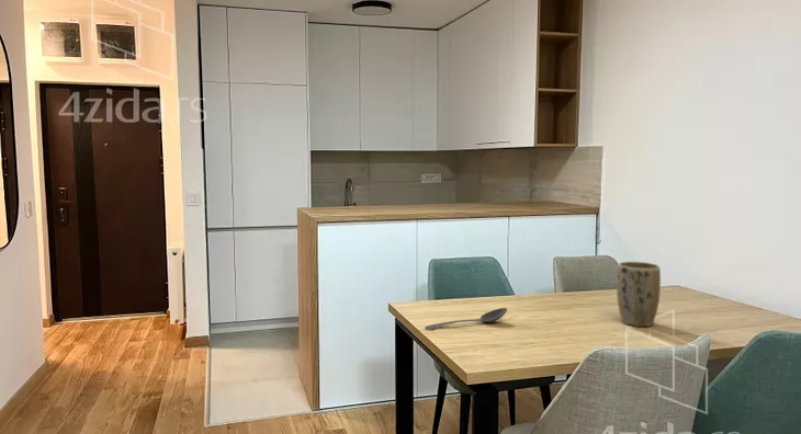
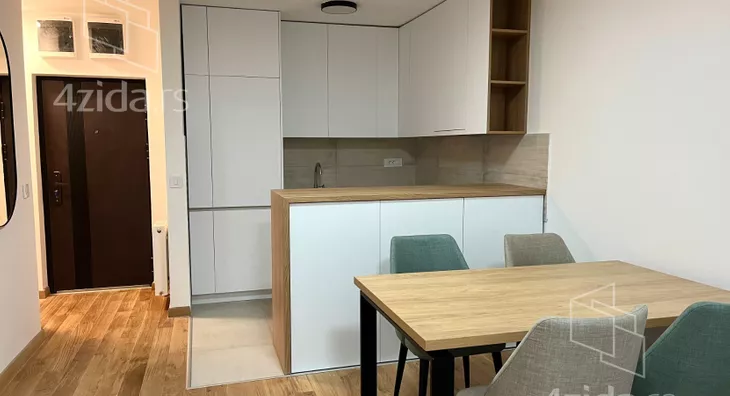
- stirrer [424,307,508,330]
- plant pot [616,261,662,328]
